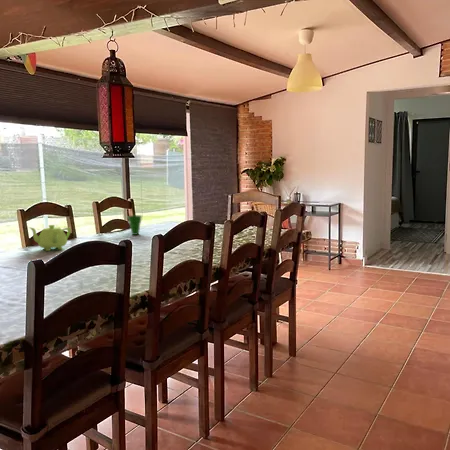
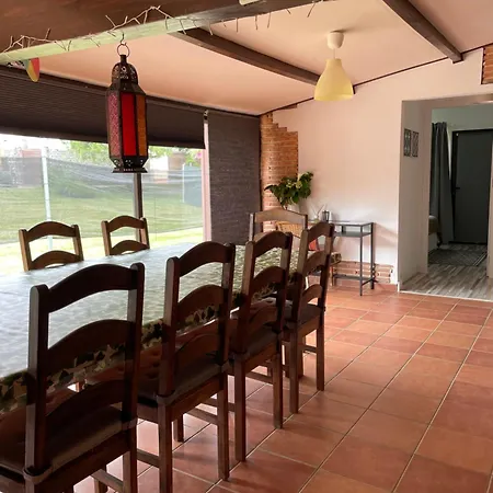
- teapot [28,224,72,252]
- flower pot [126,214,144,236]
